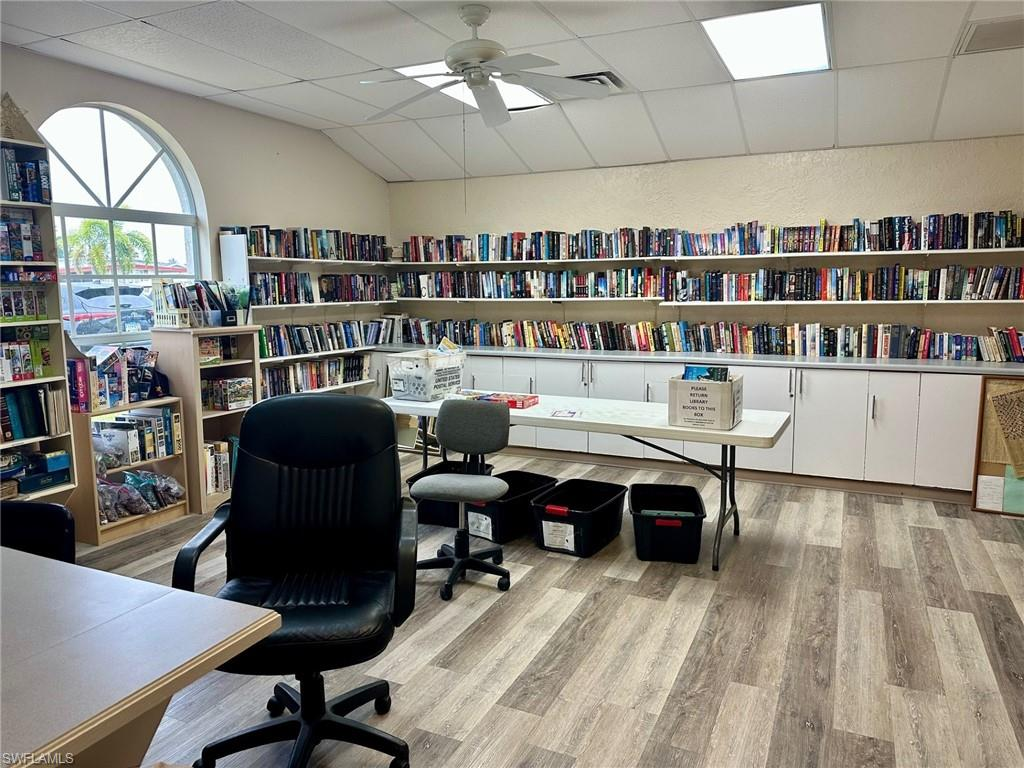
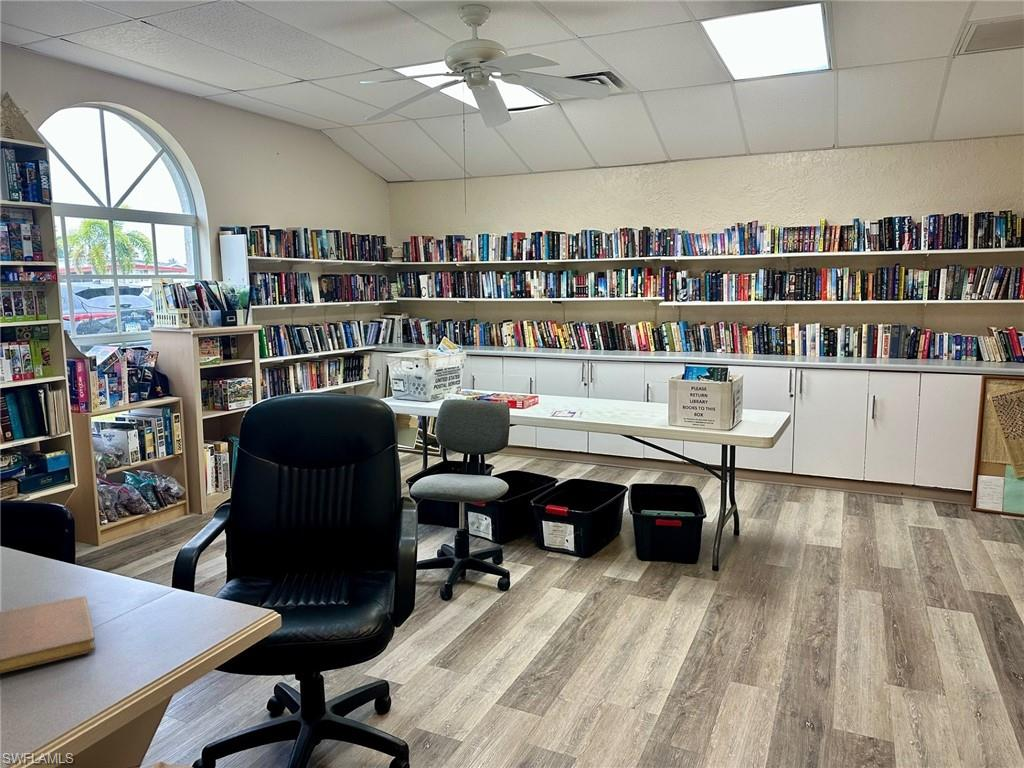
+ notebook [0,595,96,674]
